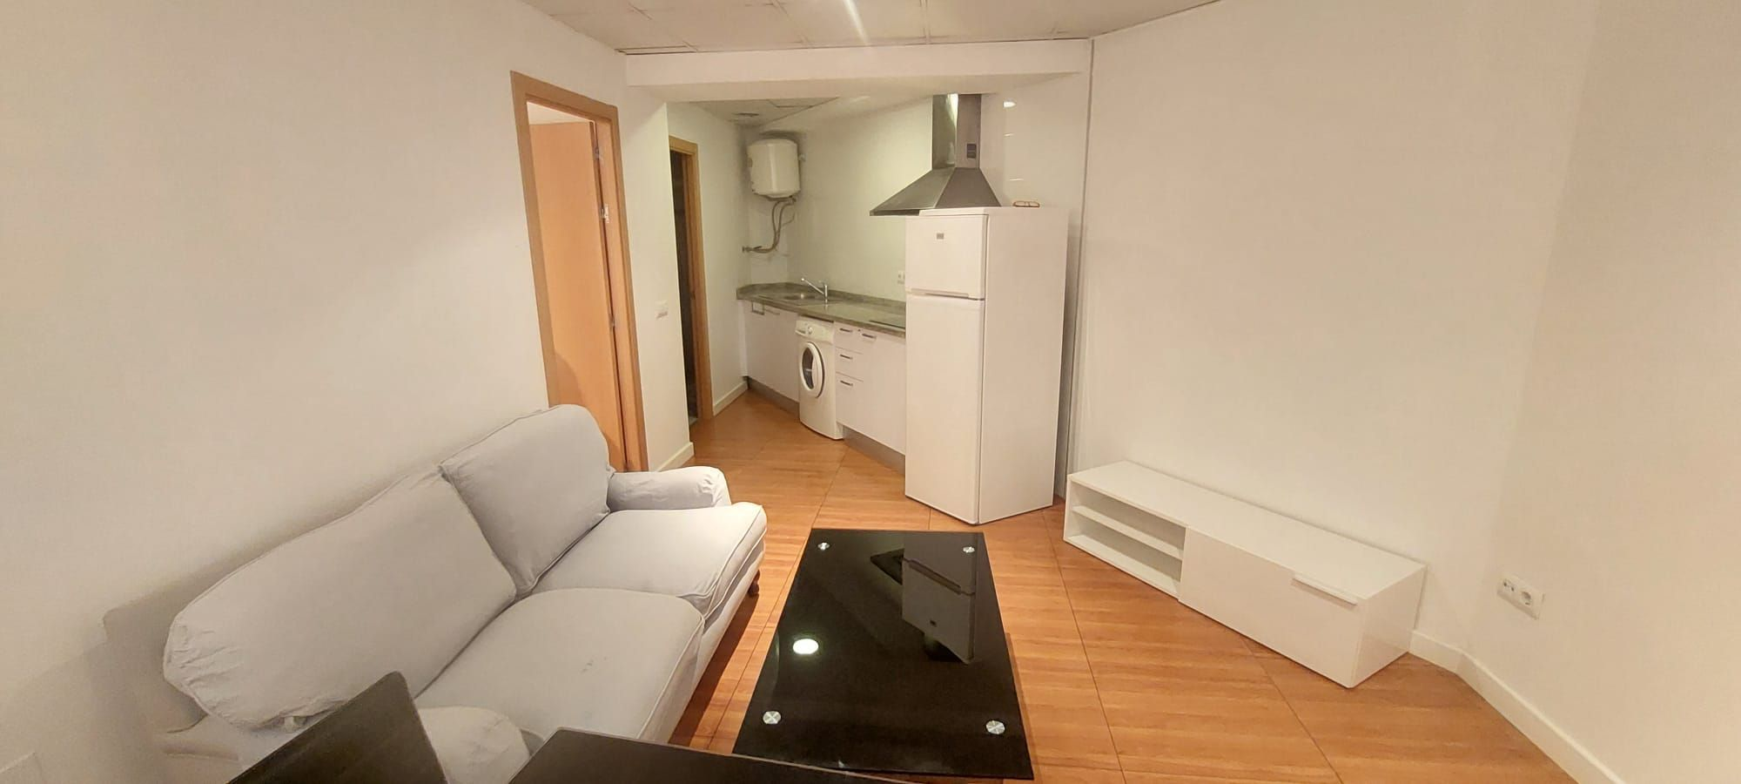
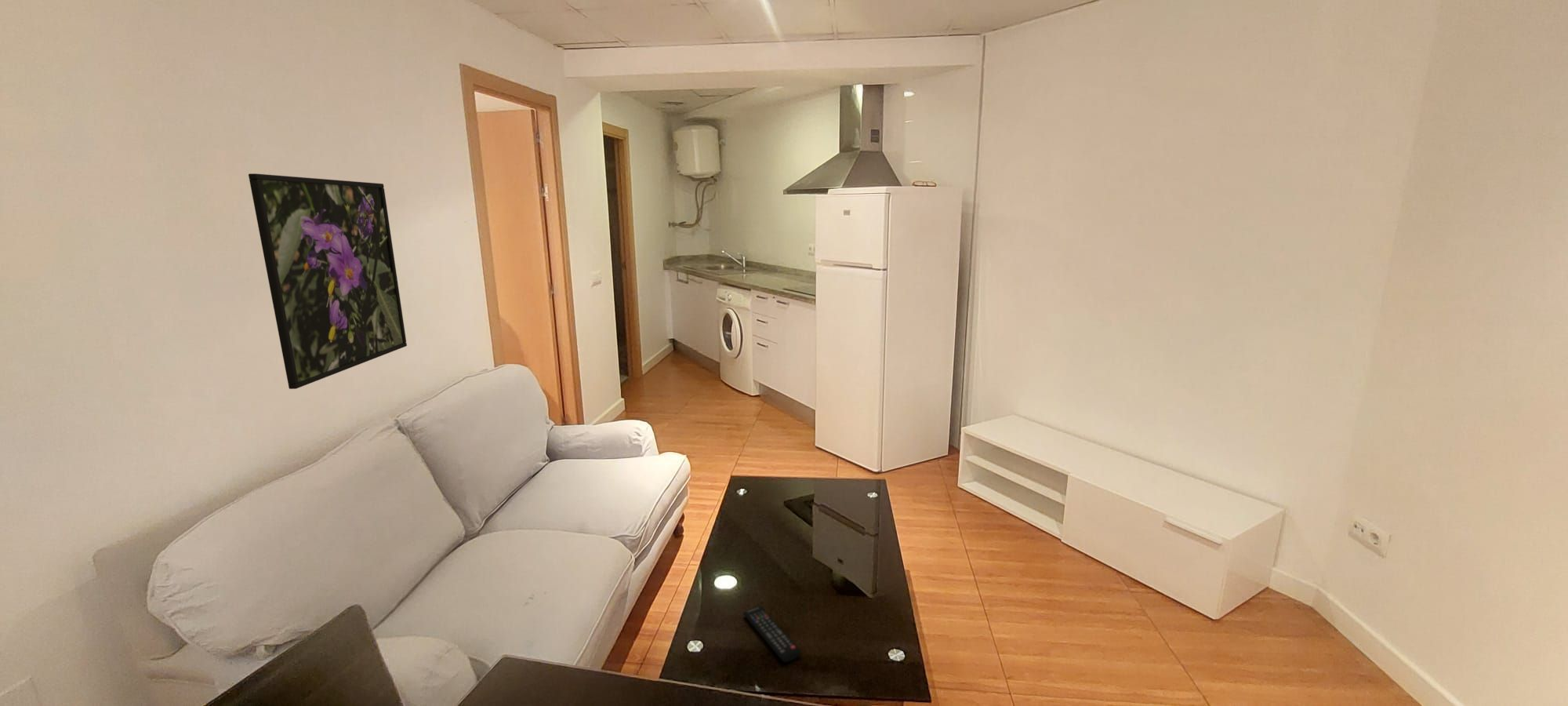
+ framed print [248,173,408,390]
+ remote control [742,606,801,663]
